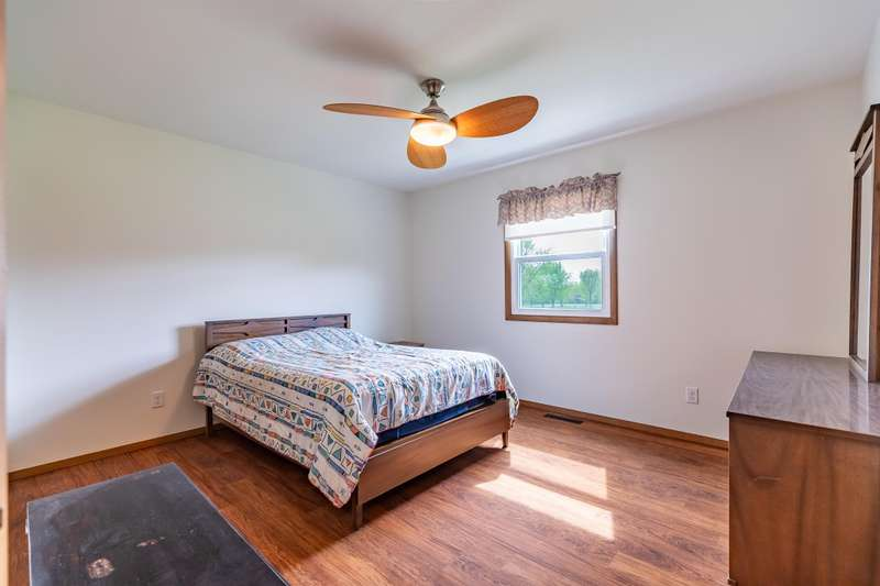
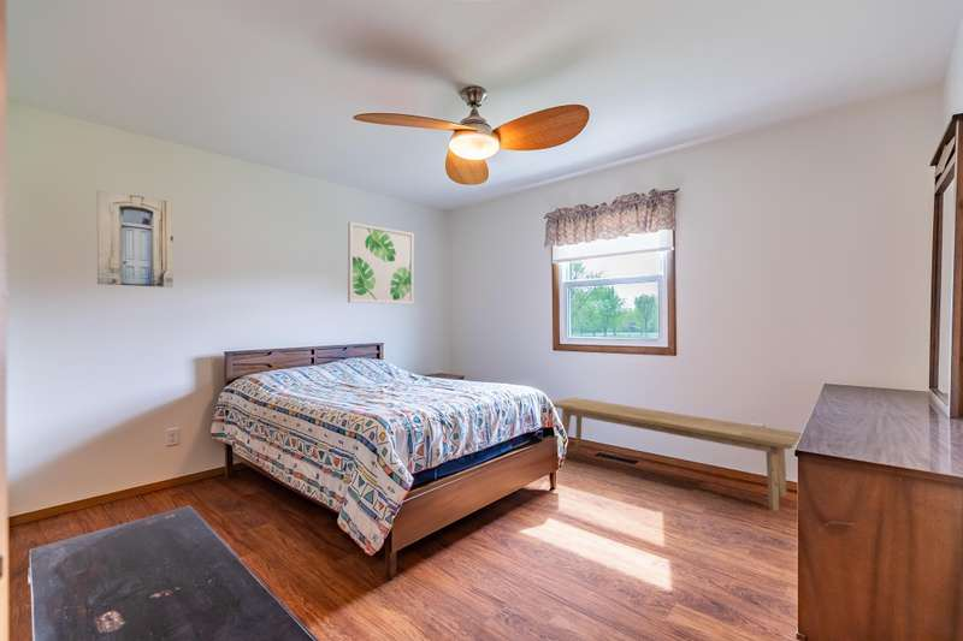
+ wall art [96,189,175,289]
+ bench [551,397,803,512]
+ wall art [347,221,415,305]
